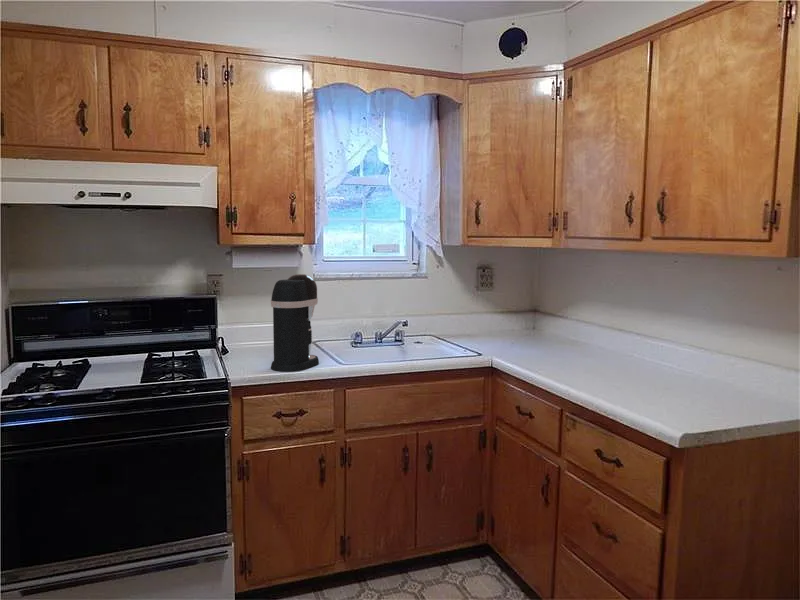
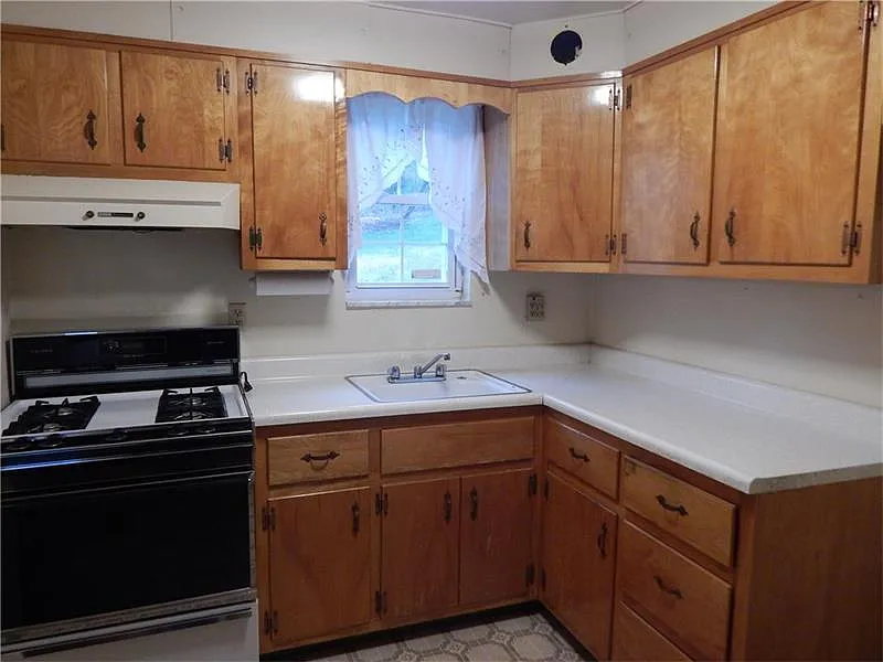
- coffee maker [270,273,320,373]
